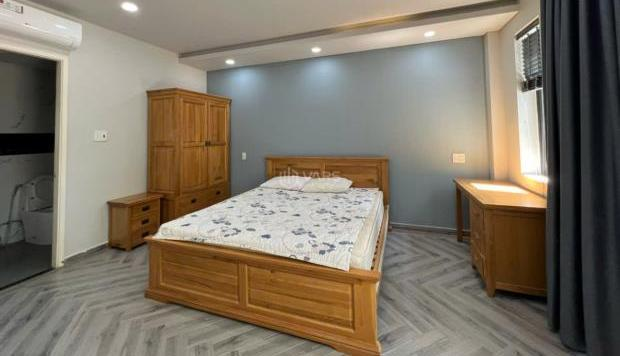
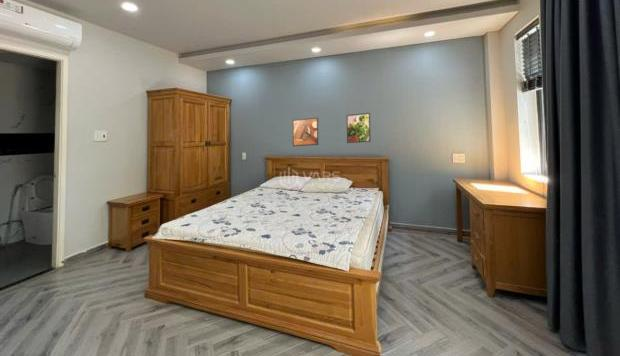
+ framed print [346,112,372,144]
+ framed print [292,117,319,147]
